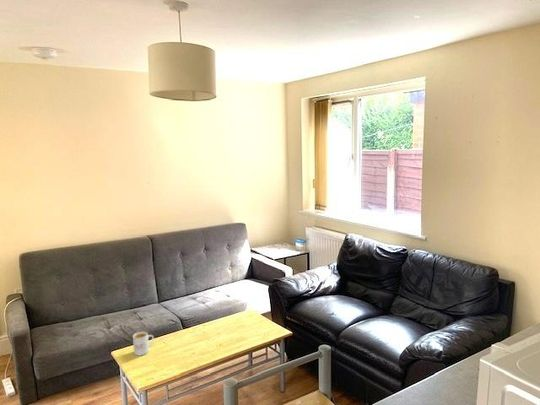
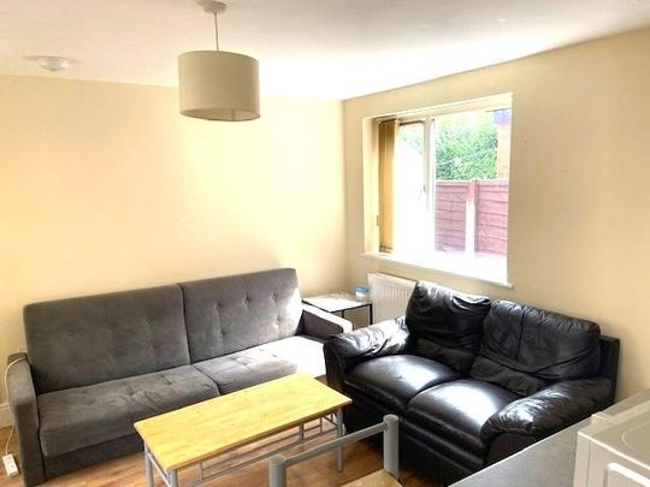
- mug [132,331,155,357]
